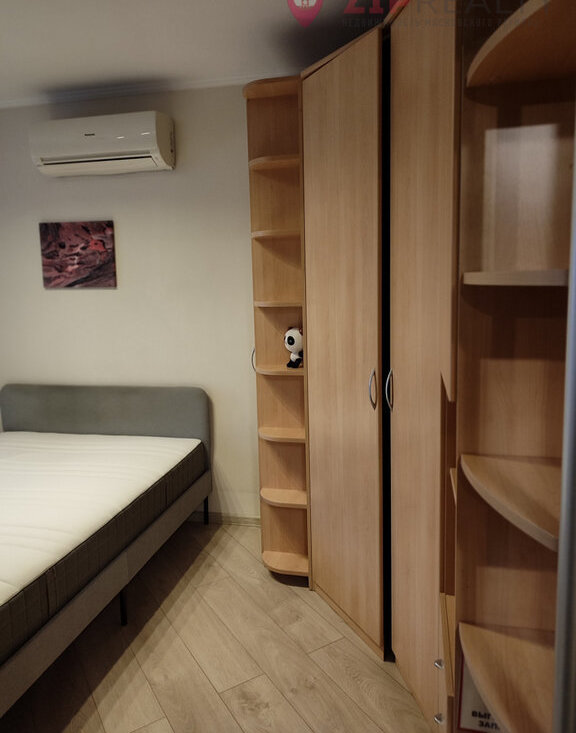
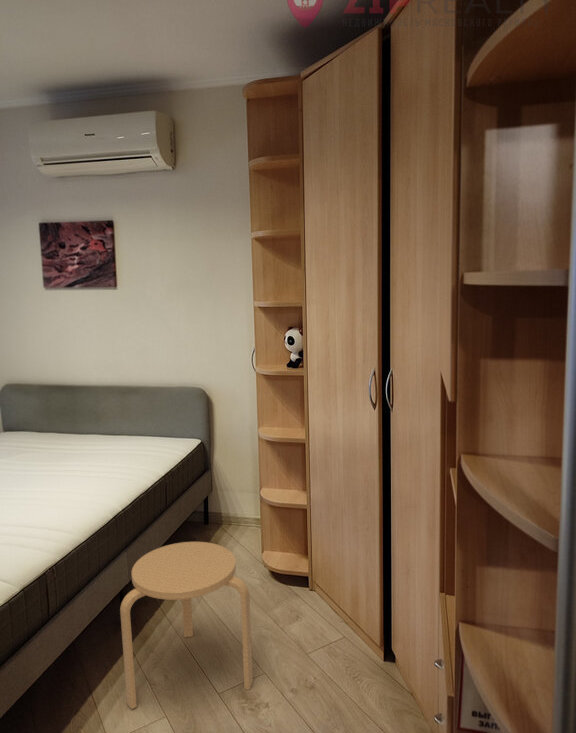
+ stool [119,541,254,710]
